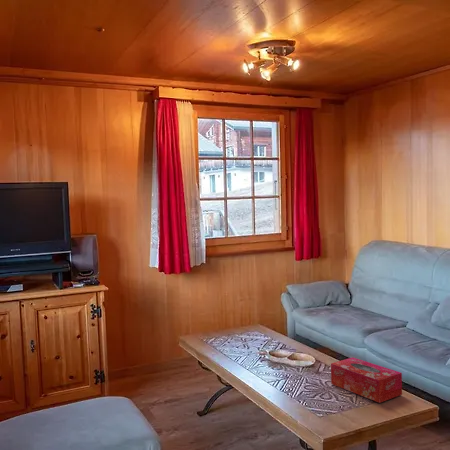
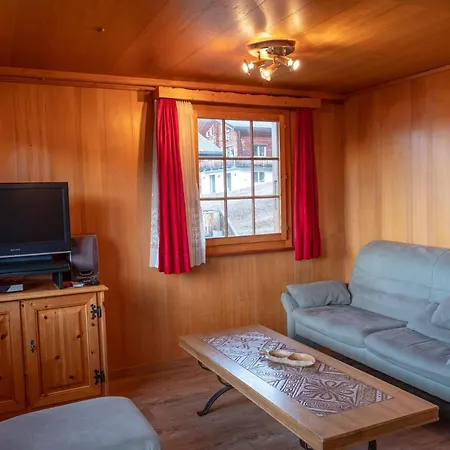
- tissue box [330,356,403,404]
